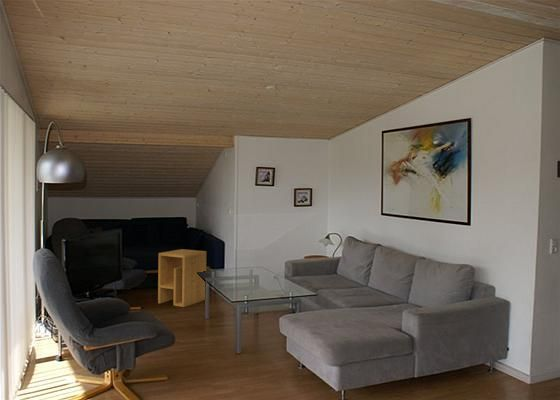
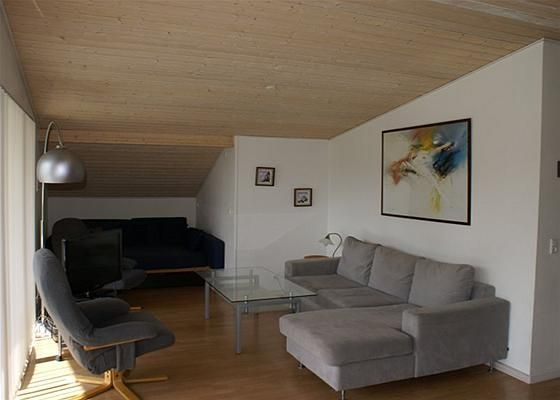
- side table [157,248,207,308]
